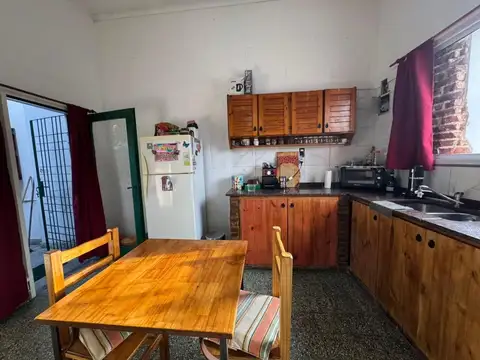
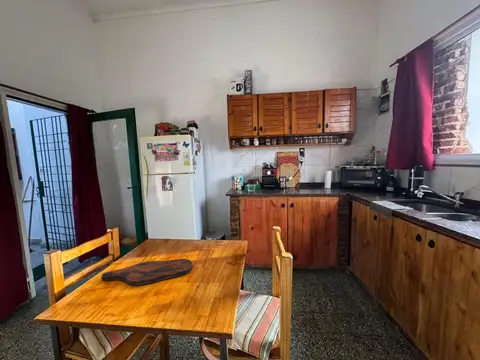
+ cutting board [100,258,194,286]
